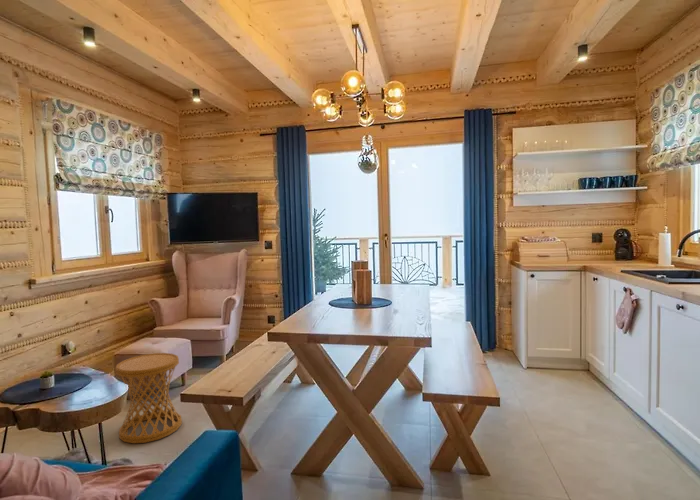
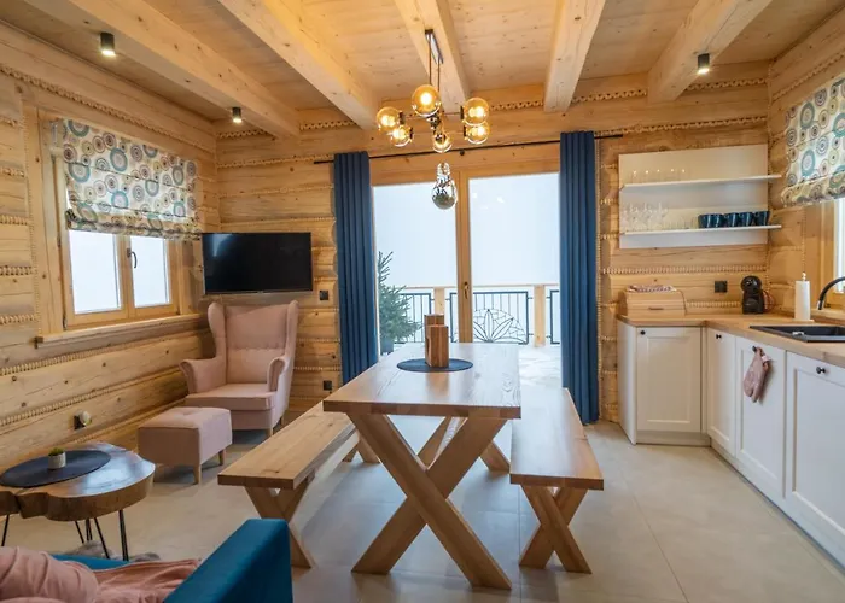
- side table [114,352,183,445]
